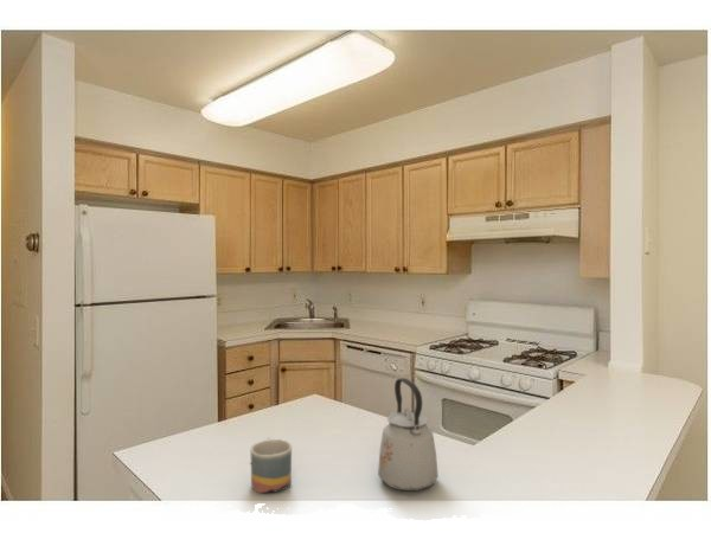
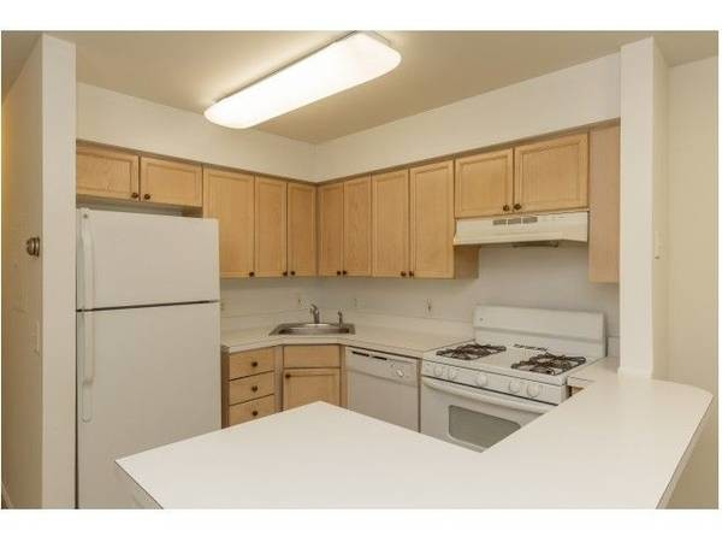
- mug [250,436,293,494]
- kettle [377,377,440,493]
